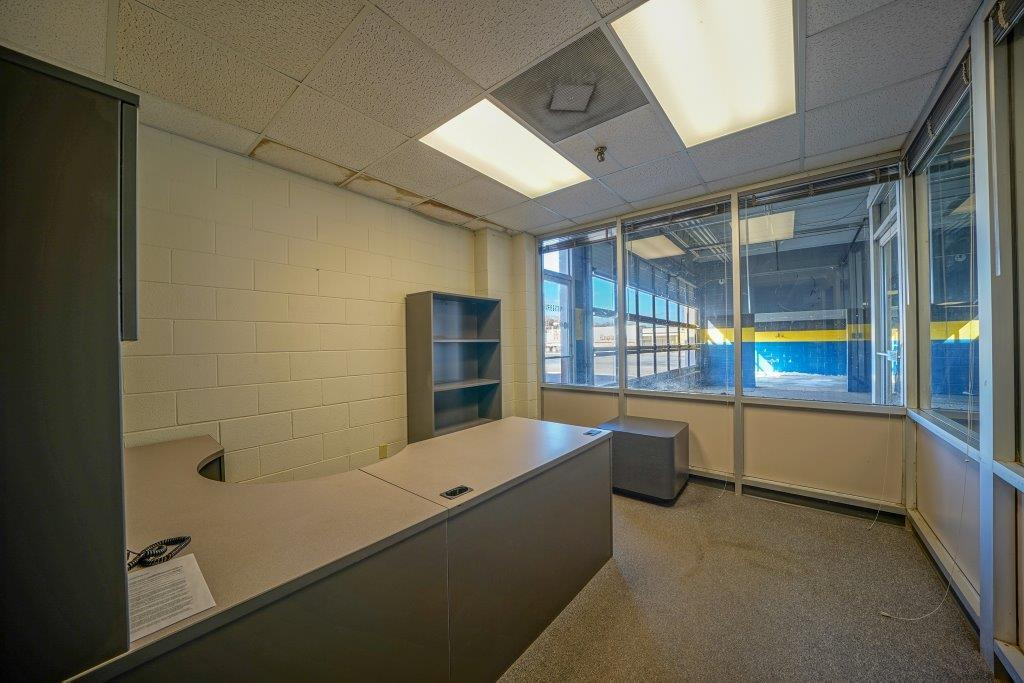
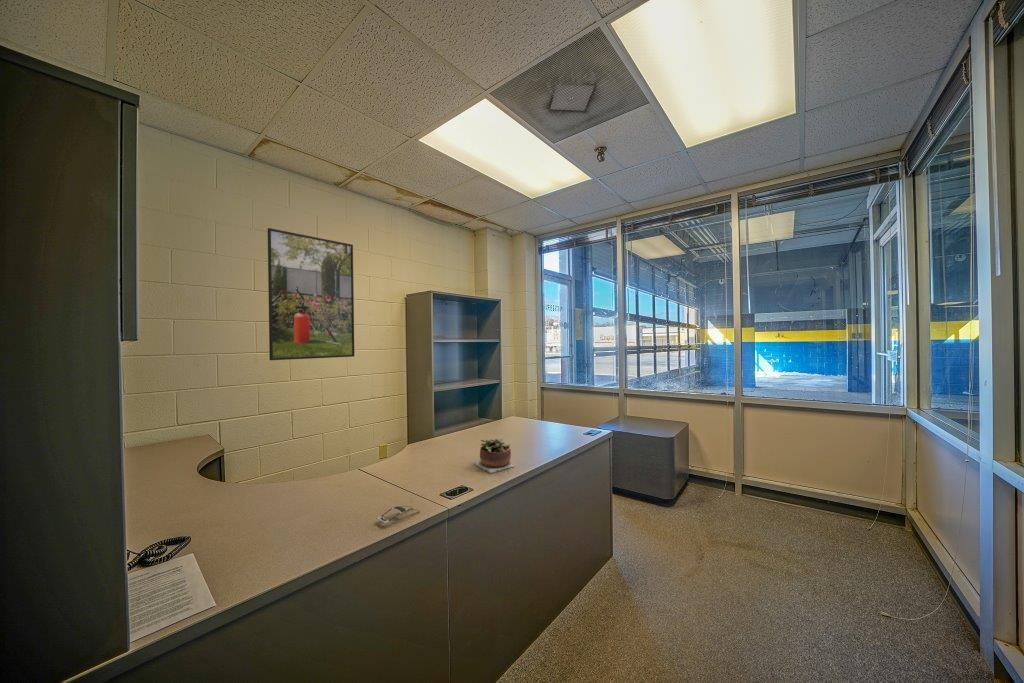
+ succulent plant [473,437,517,474]
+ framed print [267,227,355,361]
+ computer mouse [376,505,420,524]
